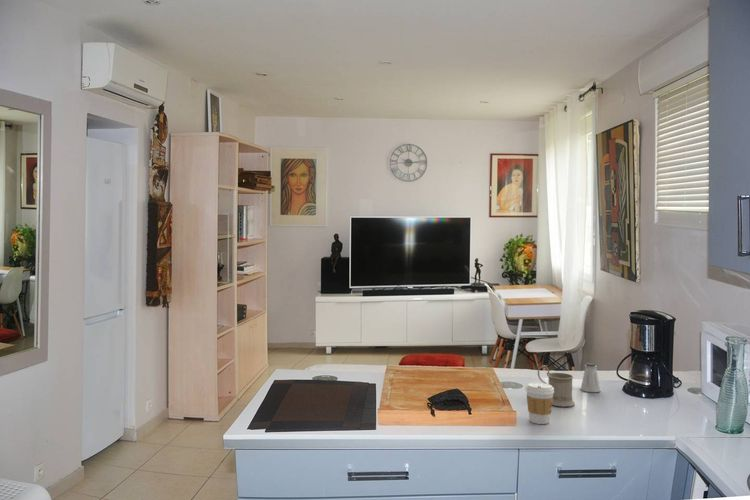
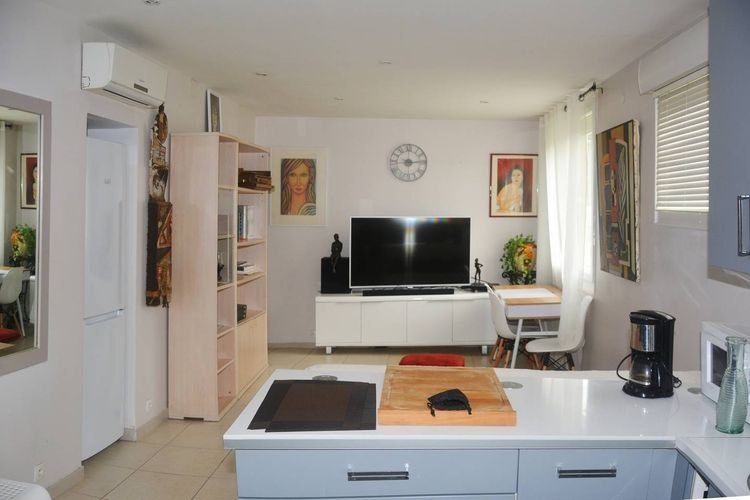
- saltshaker [580,362,601,393]
- coffee cup [525,382,554,425]
- mug [537,364,576,407]
